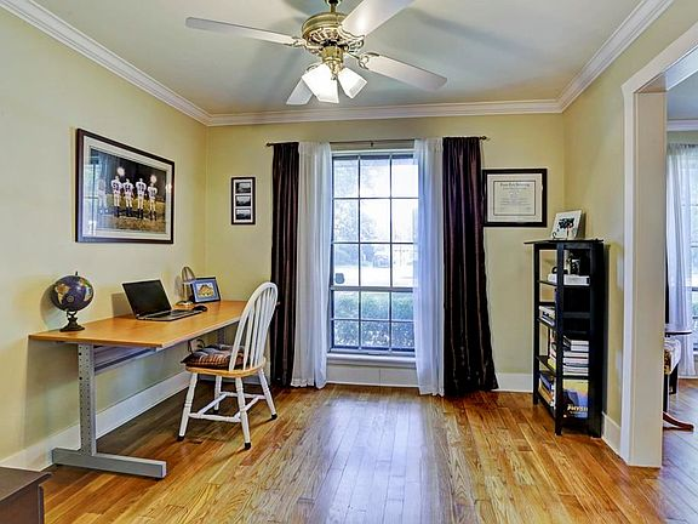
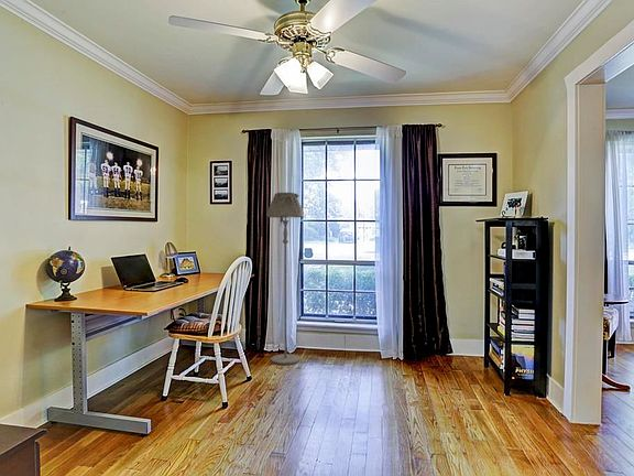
+ floor lamp [265,192,305,366]
